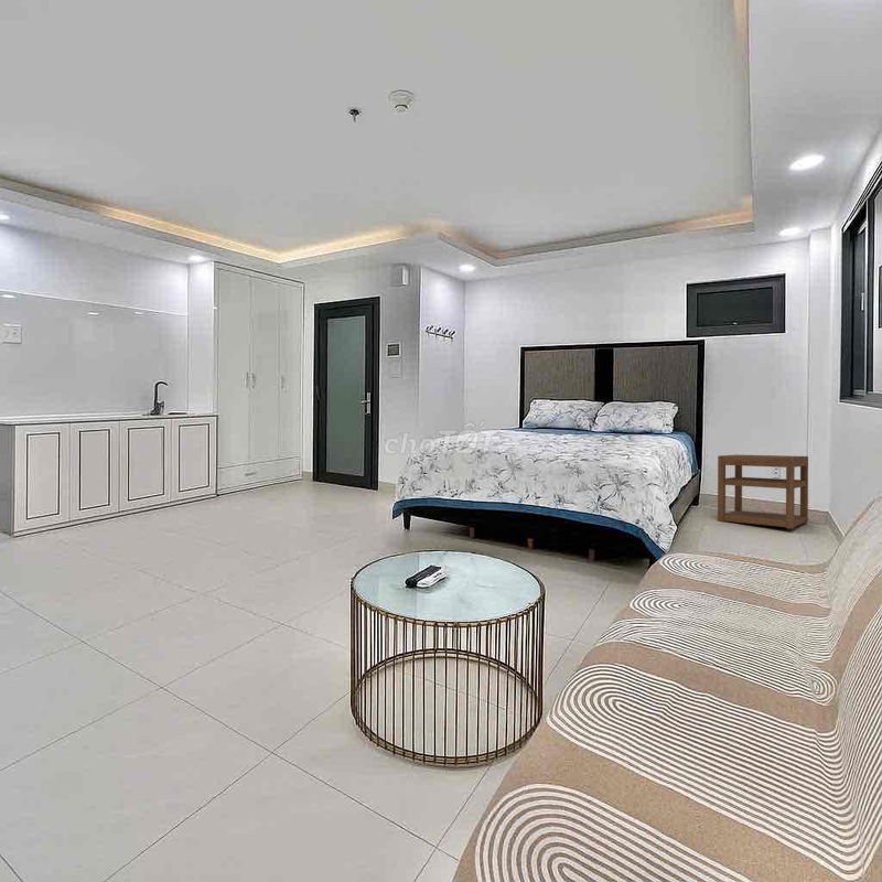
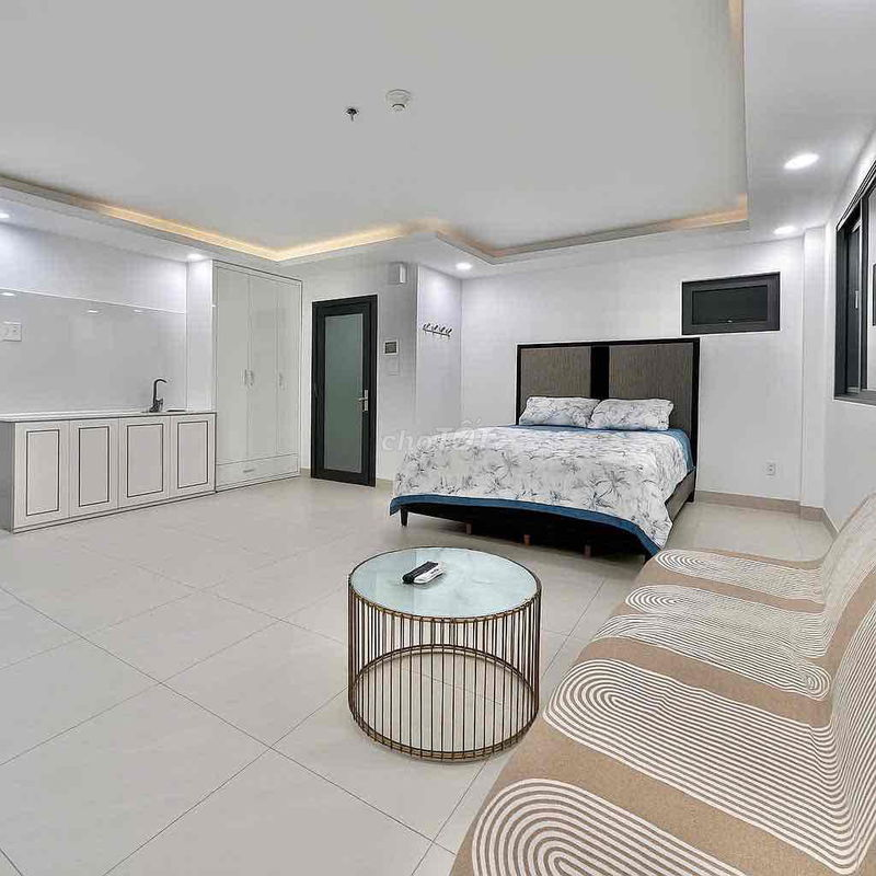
- nightstand [717,453,809,530]
